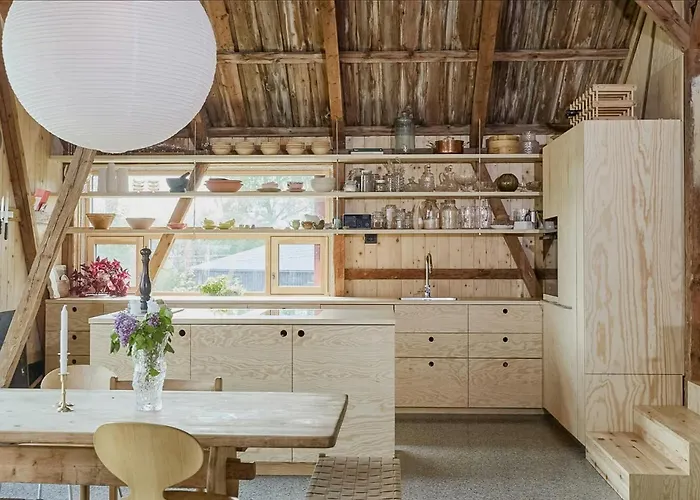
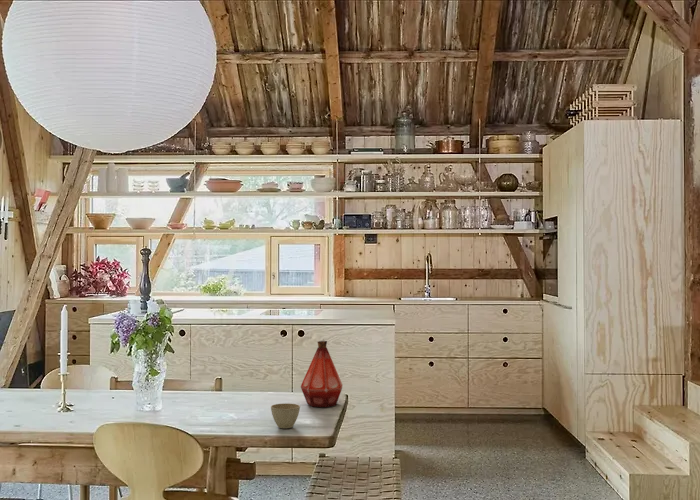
+ bottle [300,340,343,408]
+ flower pot [270,402,301,429]
